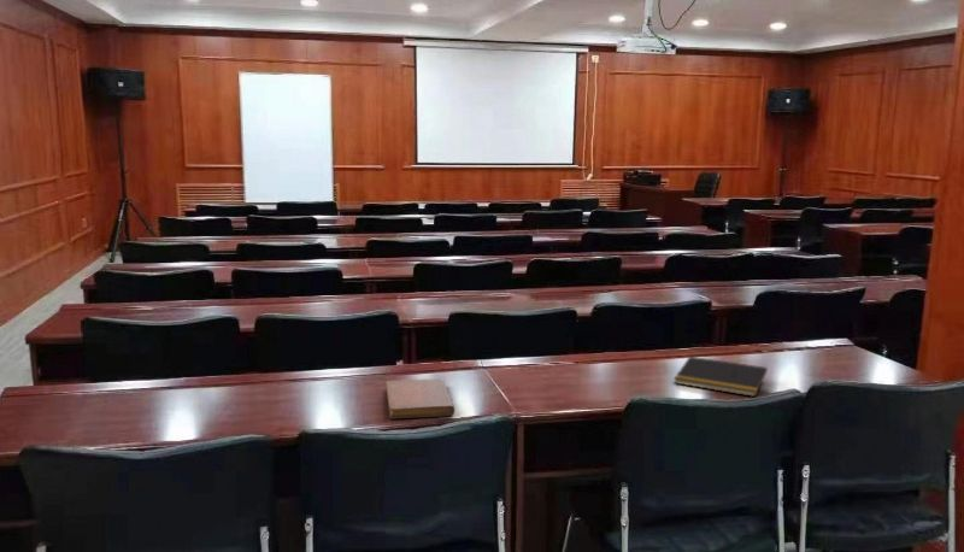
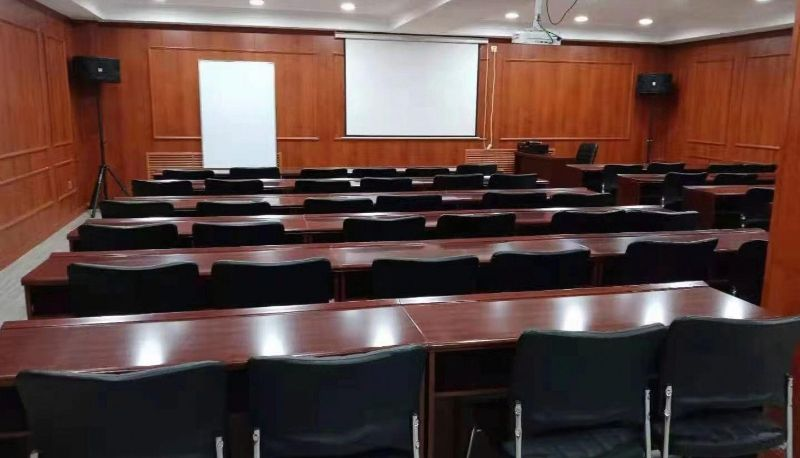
- notepad [672,356,769,398]
- notebook [384,377,455,419]
